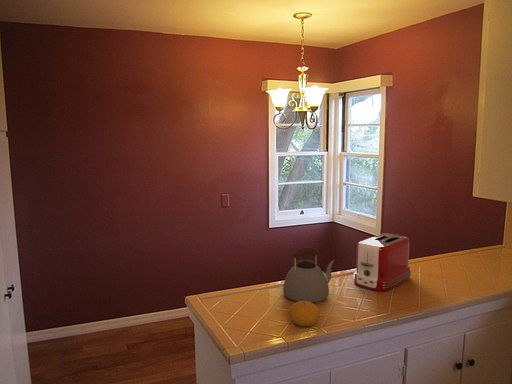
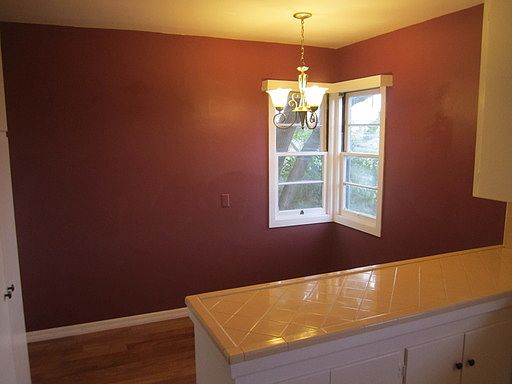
- fruit [288,301,320,327]
- toaster [352,232,412,293]
- kettle [282,246,335,303]
